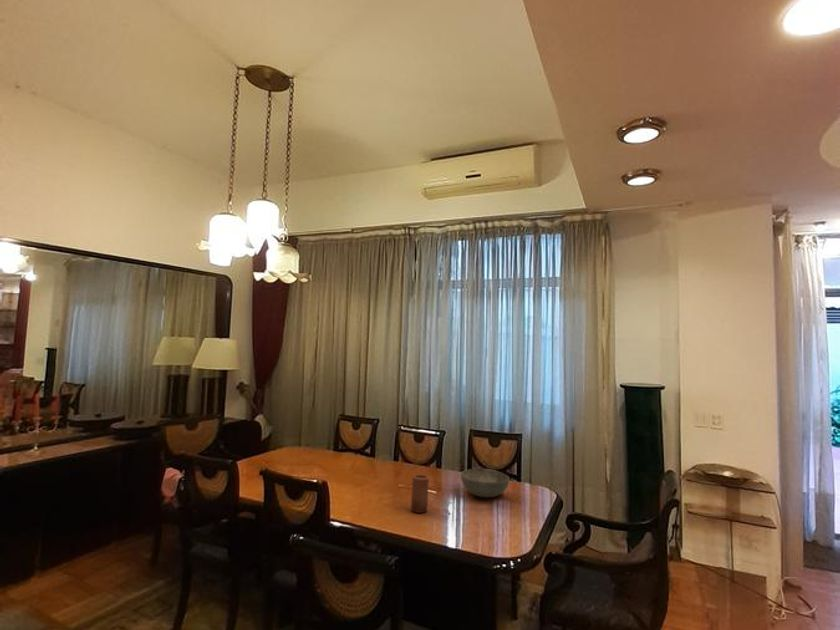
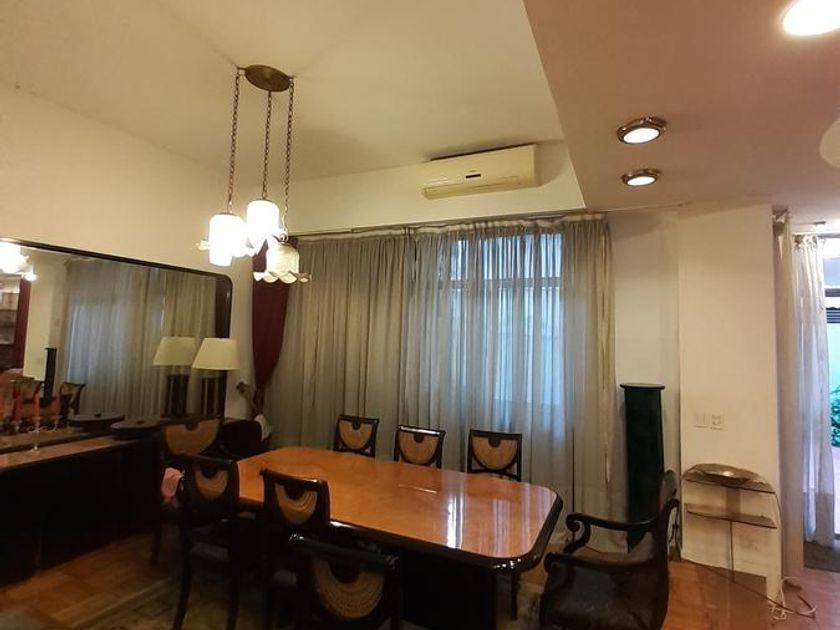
- bowl [460,468,510,498]
- candle [410,474,430,514]
